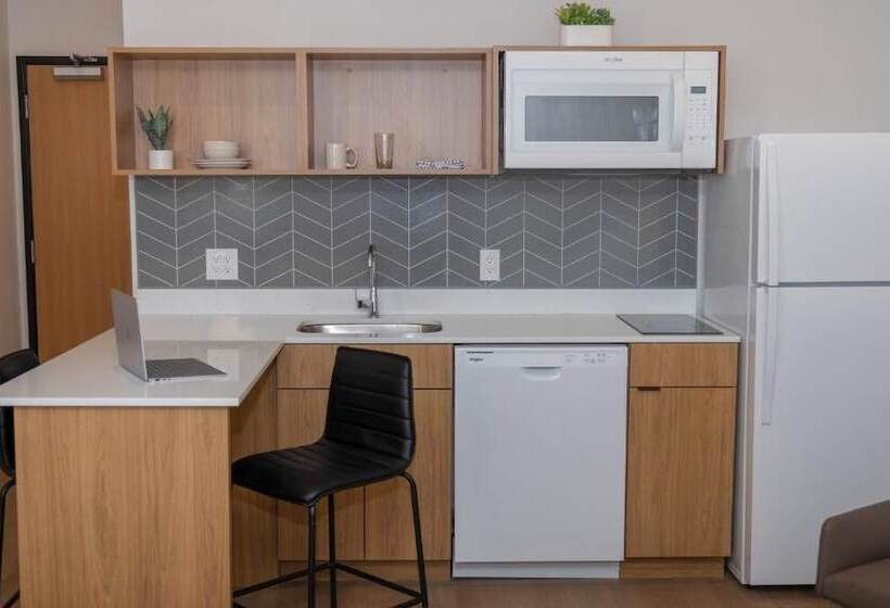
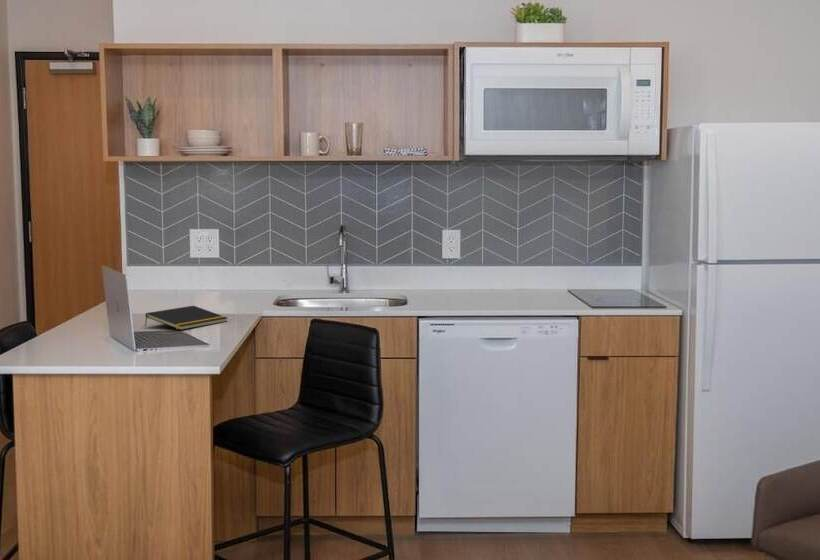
+ notepad [144,305,228,331]
